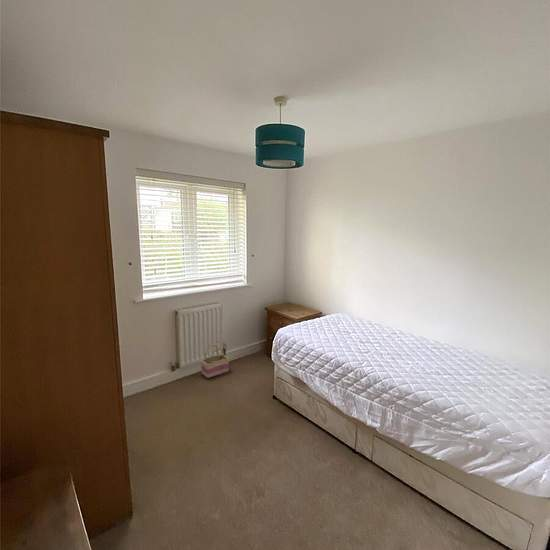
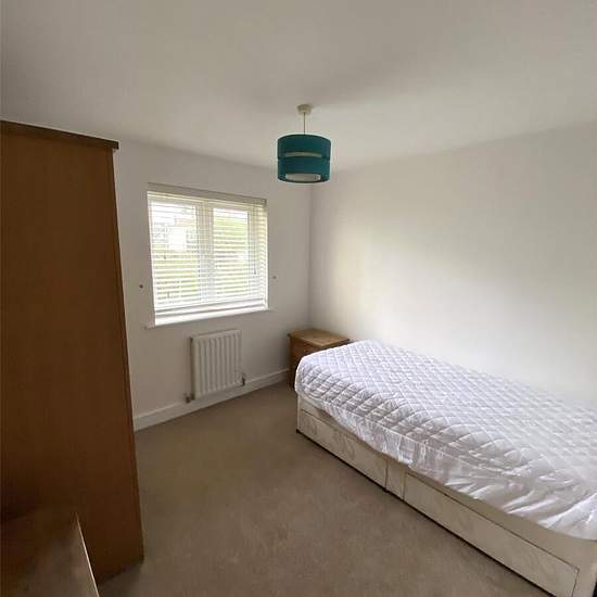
- basket [200,343,230,379]
